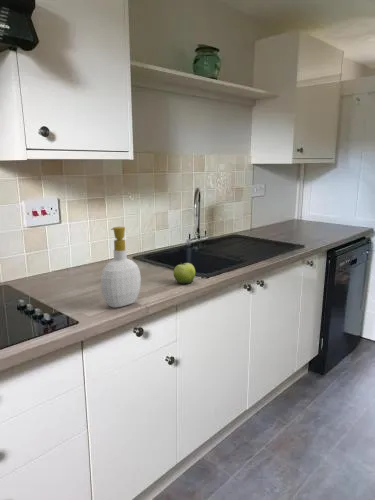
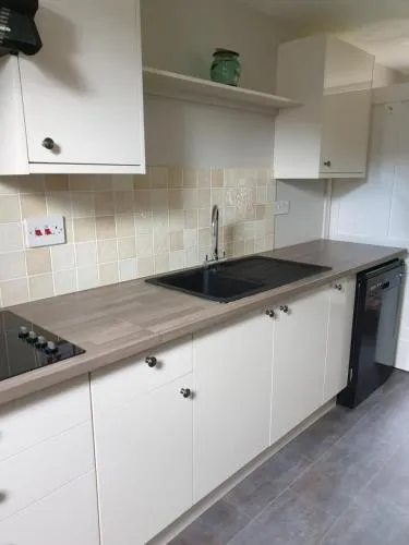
- soap bottle [100,226,142,308]
- fruit [173,261,196,285]
